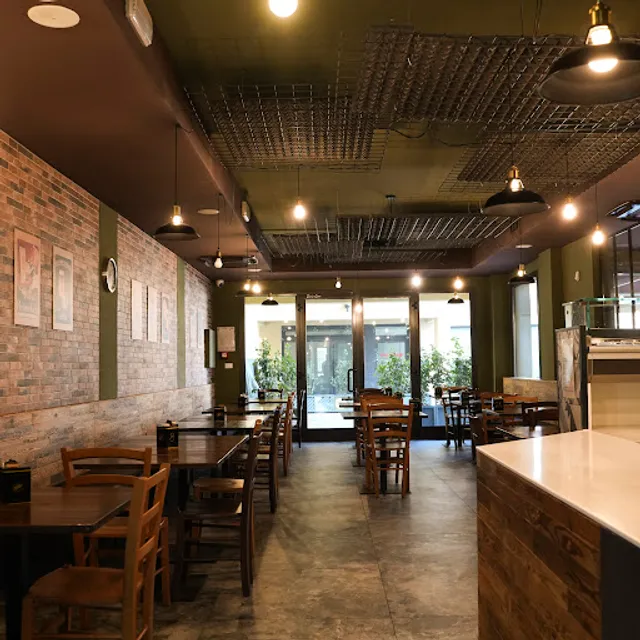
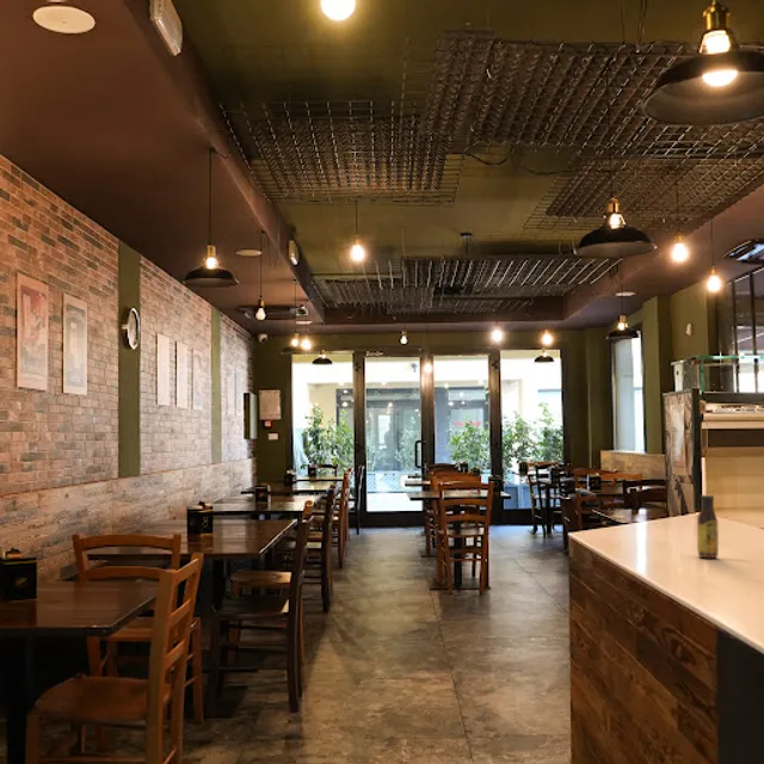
+ sauce bottle [696,494,720,559]
